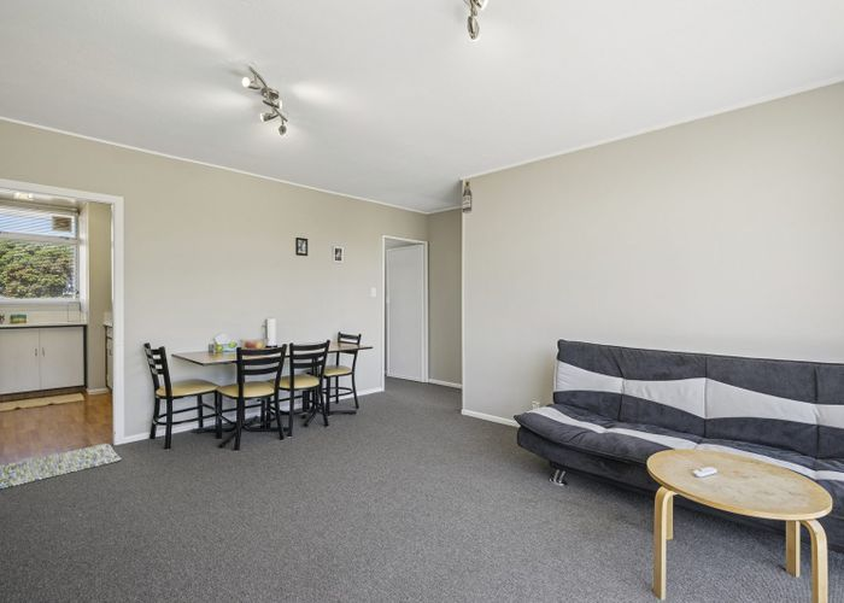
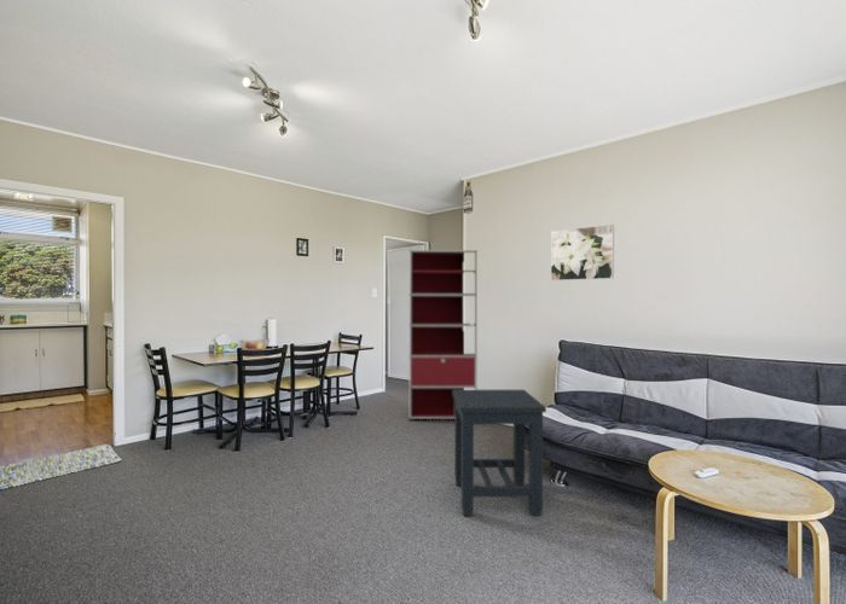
+ side table [453,389,547,517]
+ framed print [550,223,615,281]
+ bookshelf [407,249,479,422]
